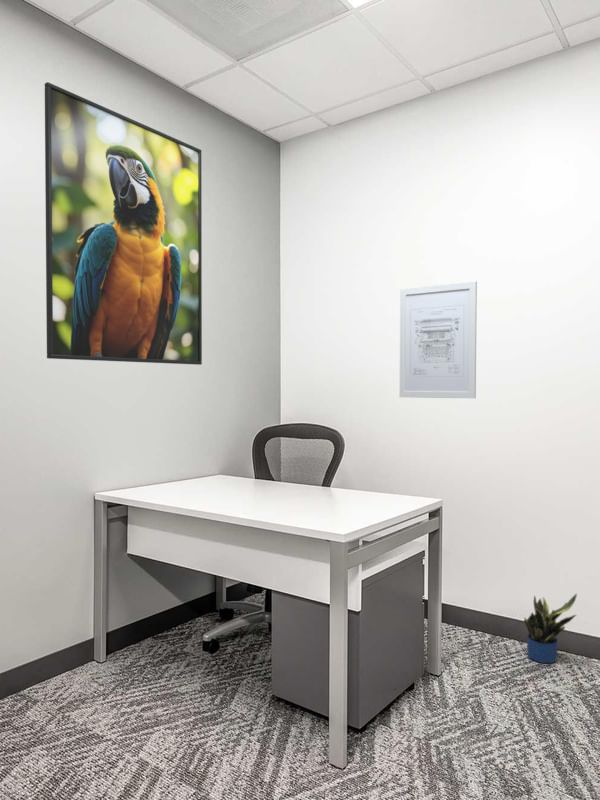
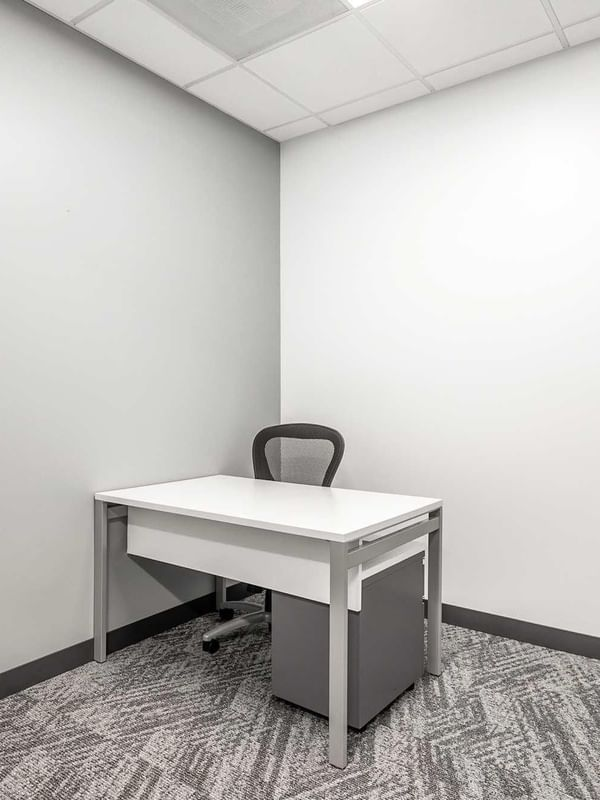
- wall art [398,280,478,400]
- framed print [44,81,203,366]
- potted plant [523,593,578,664]
